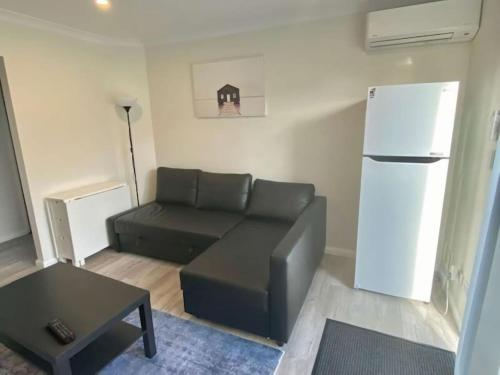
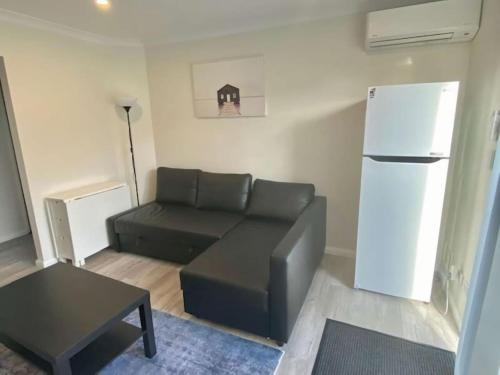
- remote control [46,317,77,344]
